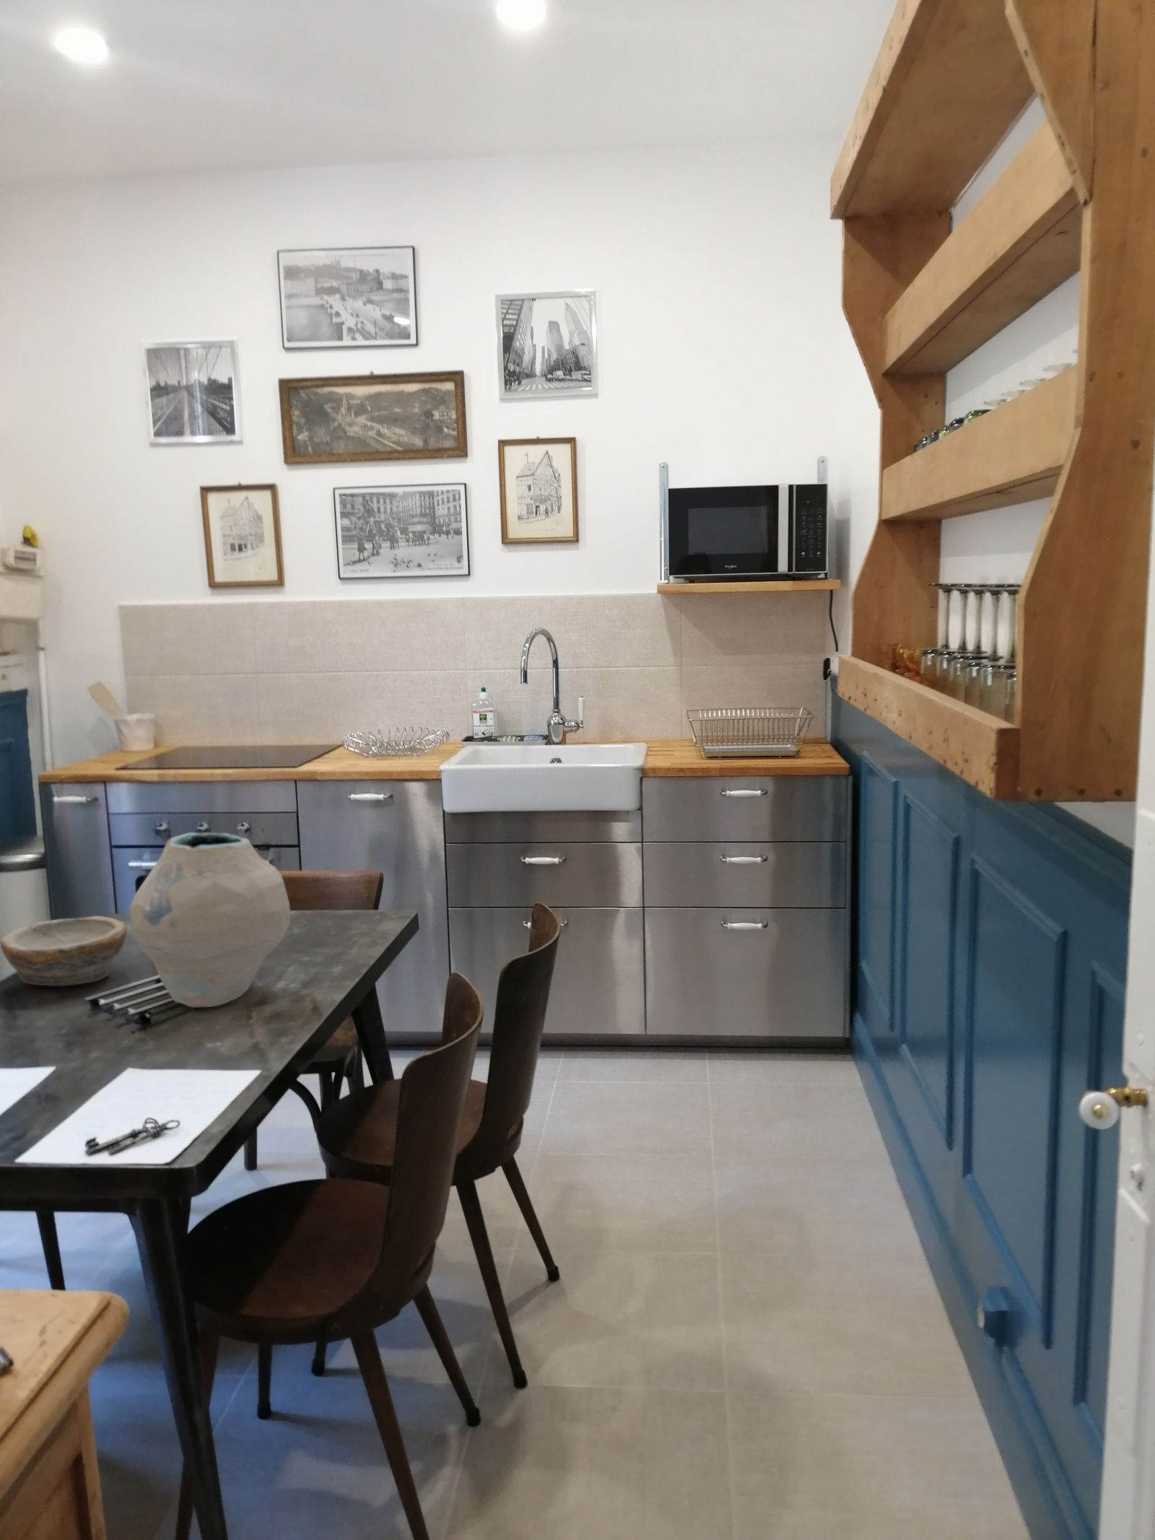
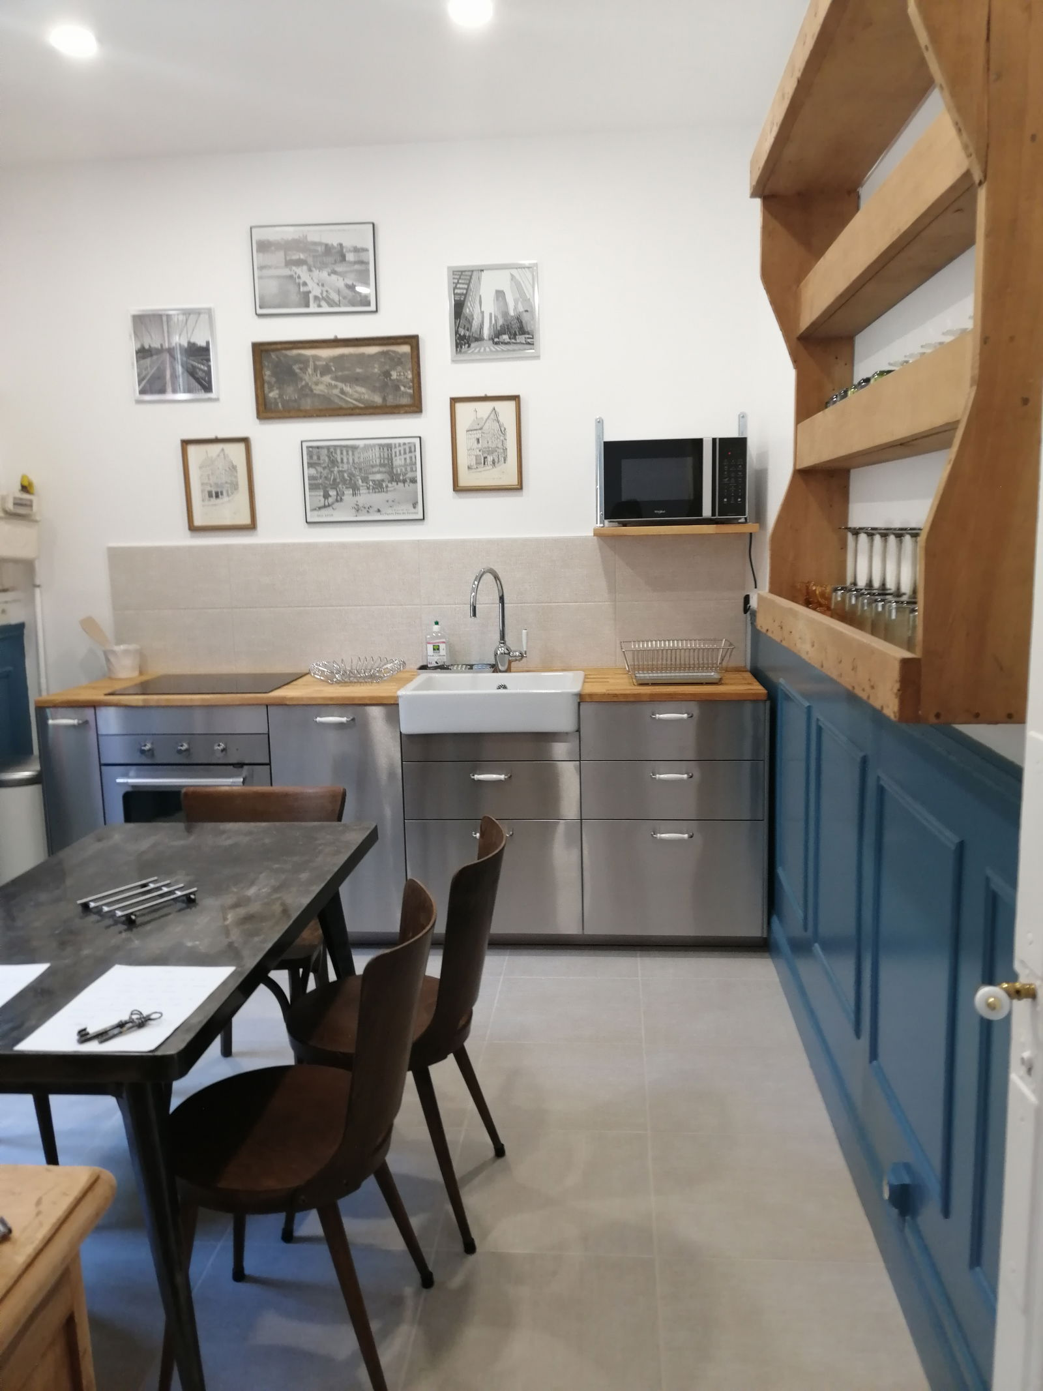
- bowl [0,915,127,987]
- vase [130,831,291,1008]
